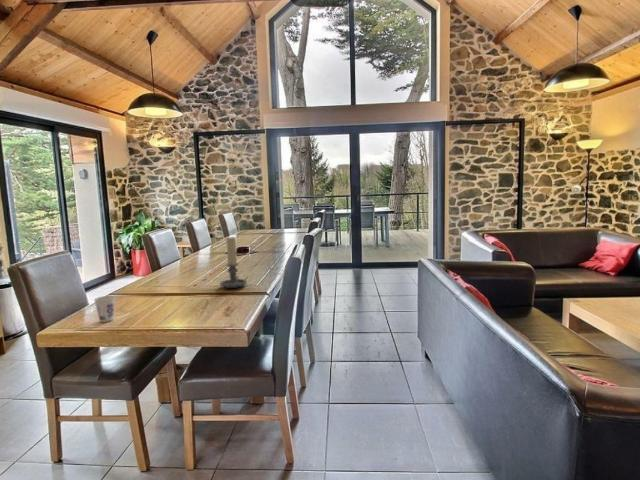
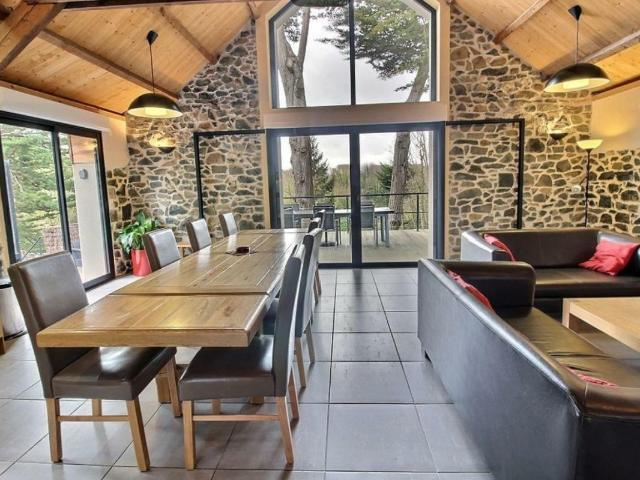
- candle holder [219,236,248,289]
- cup [93,295,116,323]
